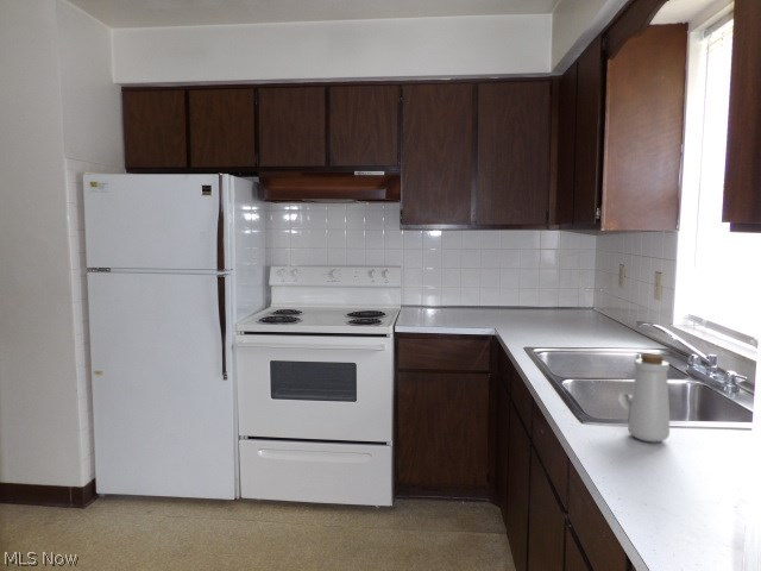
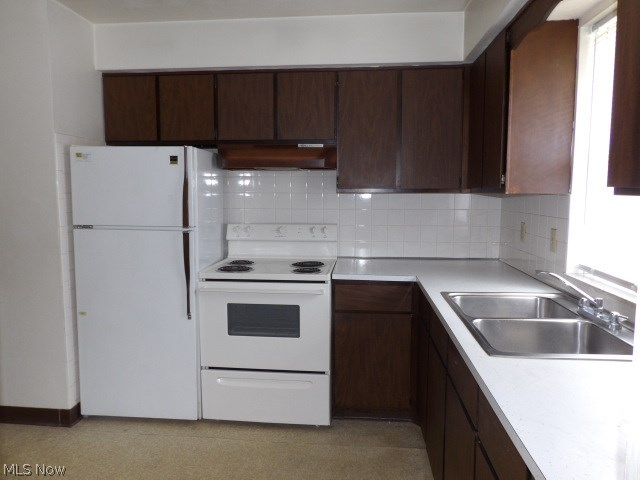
- bottle [617,352,671,444]
